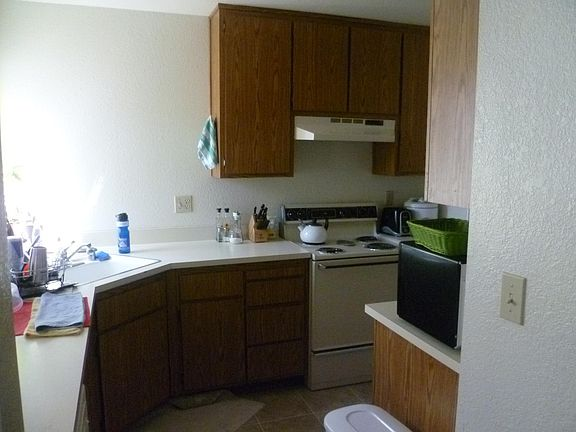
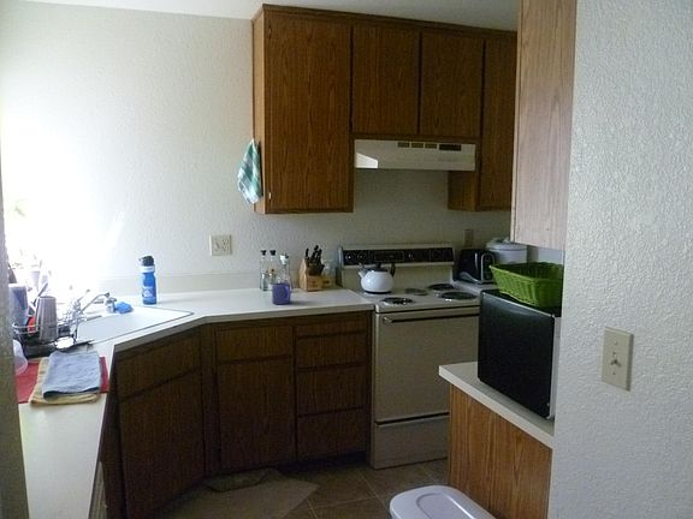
+ mug [271,281,292,305]
